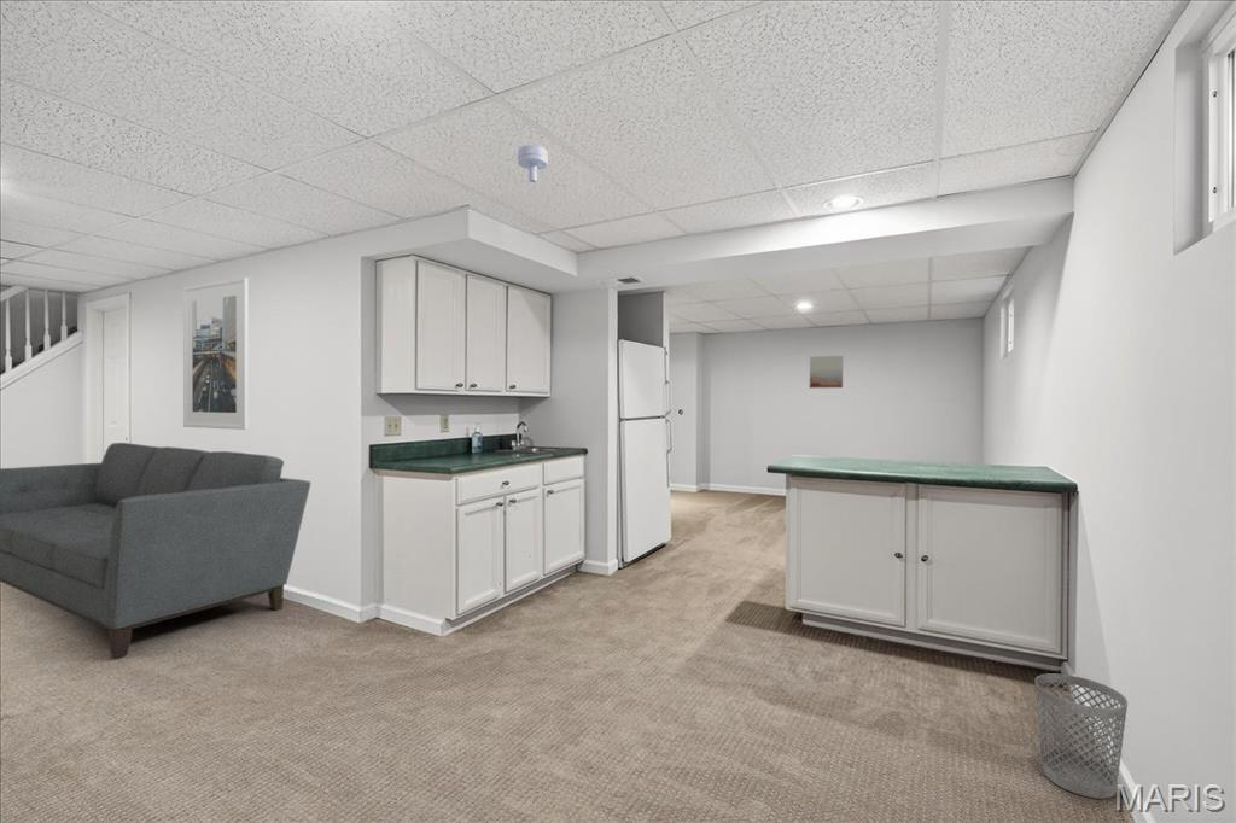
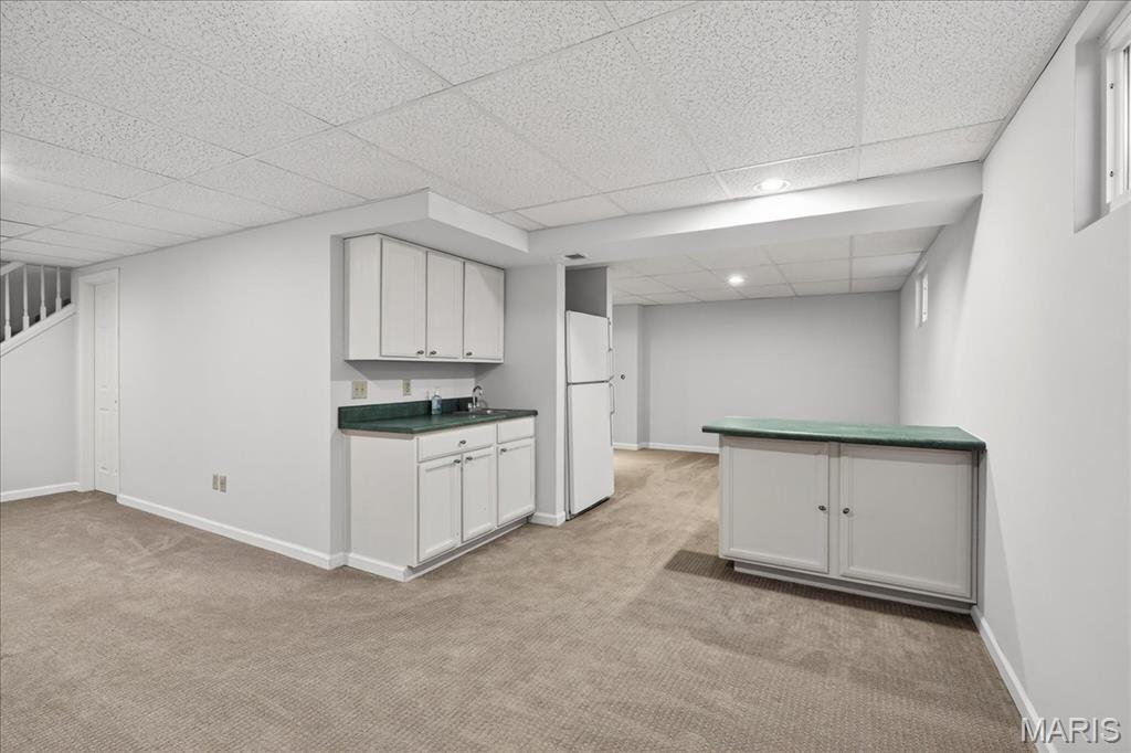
- wall art [809,355,844,389]
- sofa [0,442,313,659]
- wastebasket [1034,672,1129,800]
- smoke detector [517,144,549,183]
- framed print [182,276,250,431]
